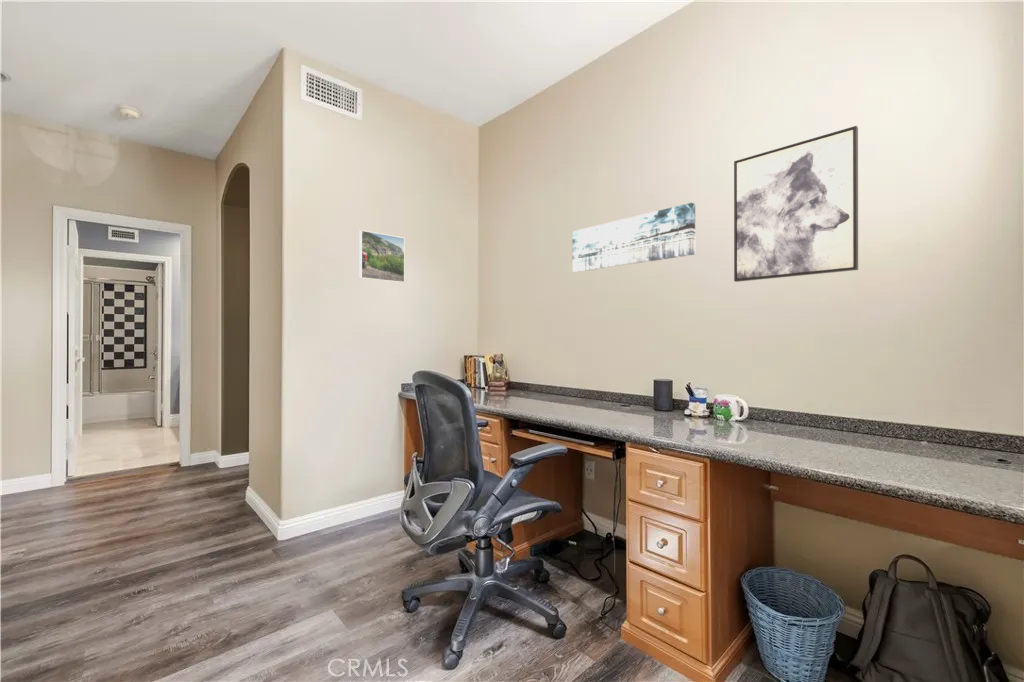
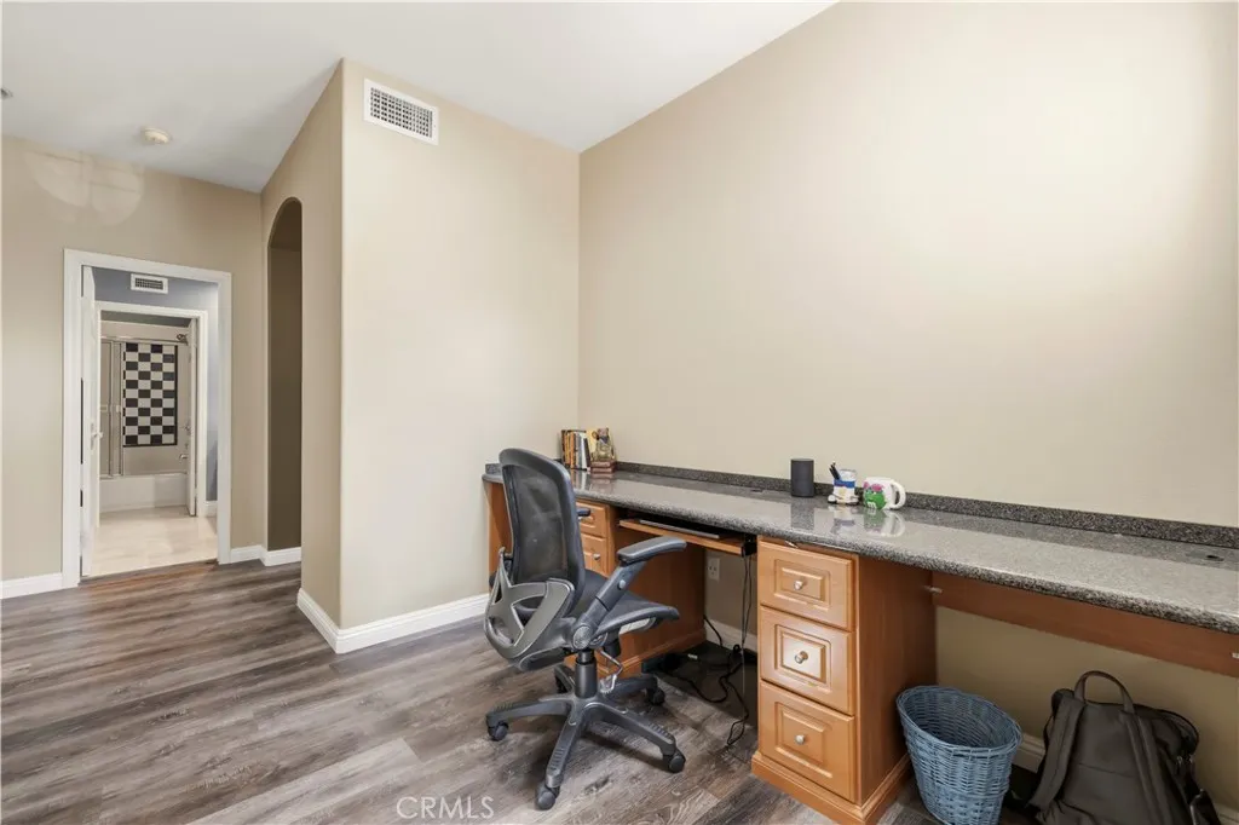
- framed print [358,229,406,284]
- wall art [733,125,859,283]
- wall art [571,202,696,274]
